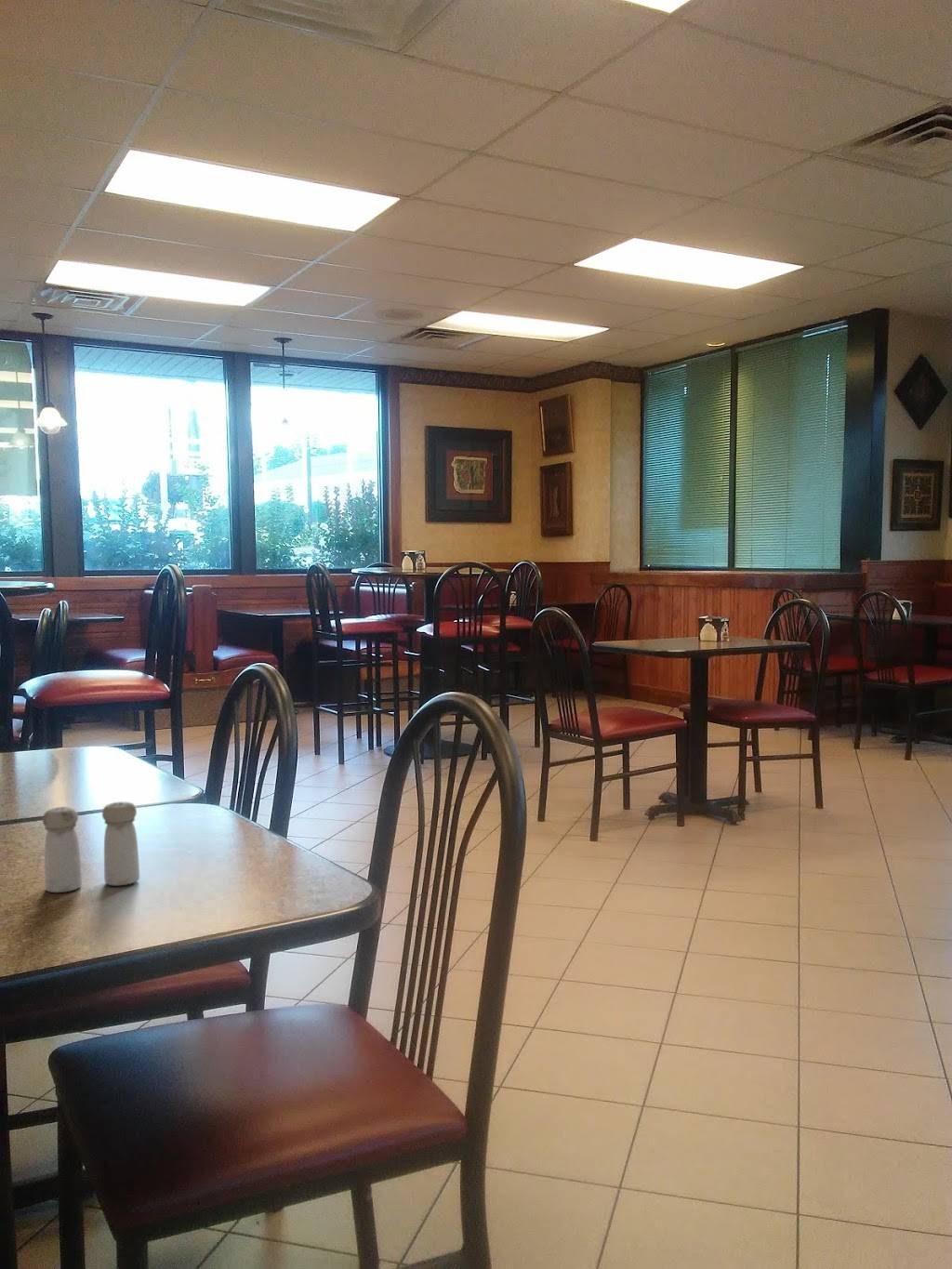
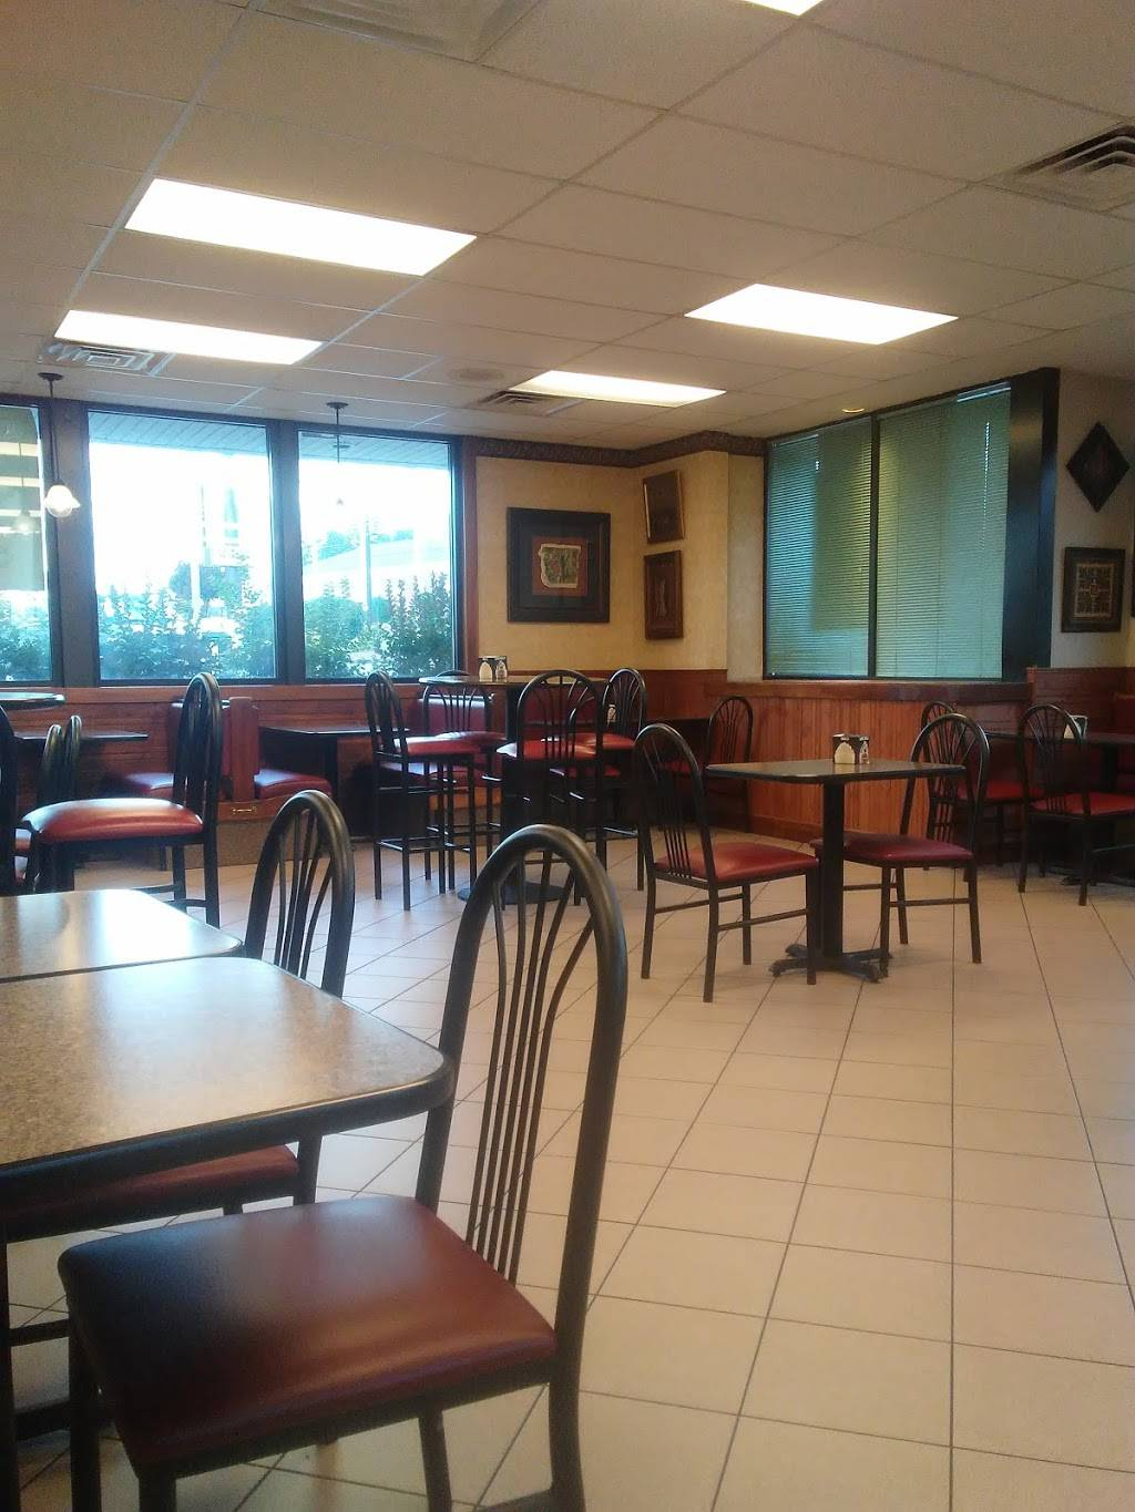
- salt and pepper shaker [42,801,140,893]
